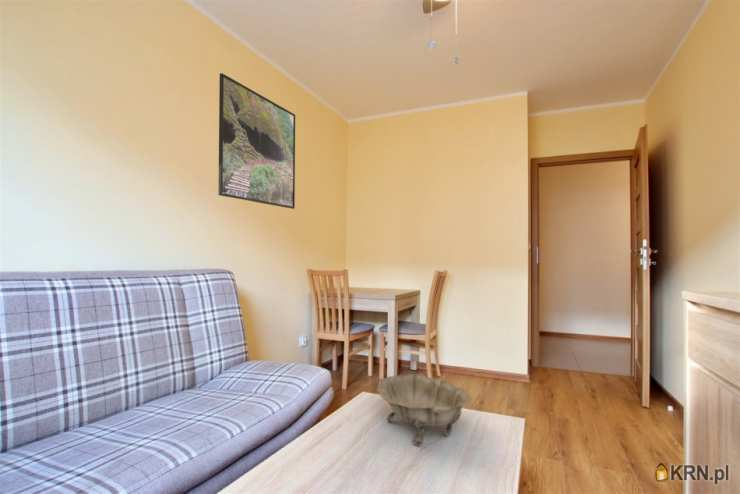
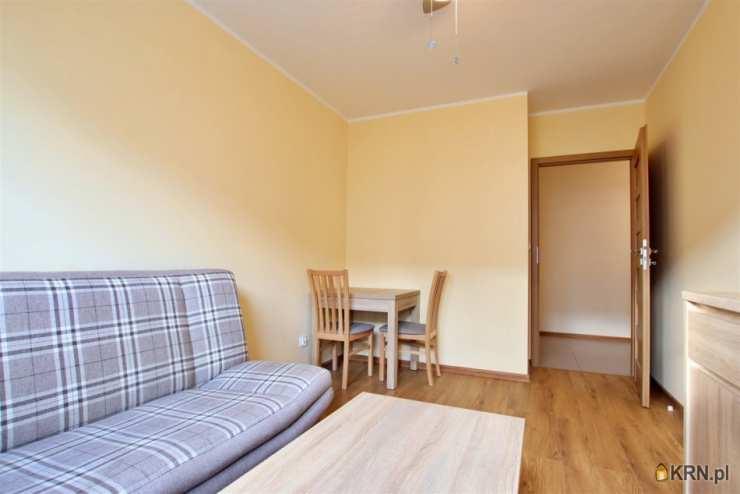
- decorative bowl [376,372,473,448]
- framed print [217,72,296,210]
